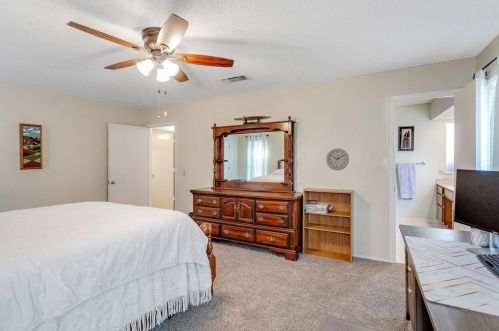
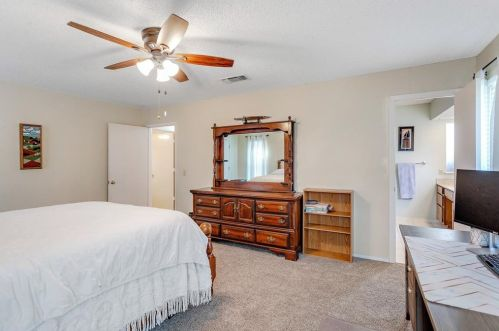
- wall clock [325,147,350,171]
